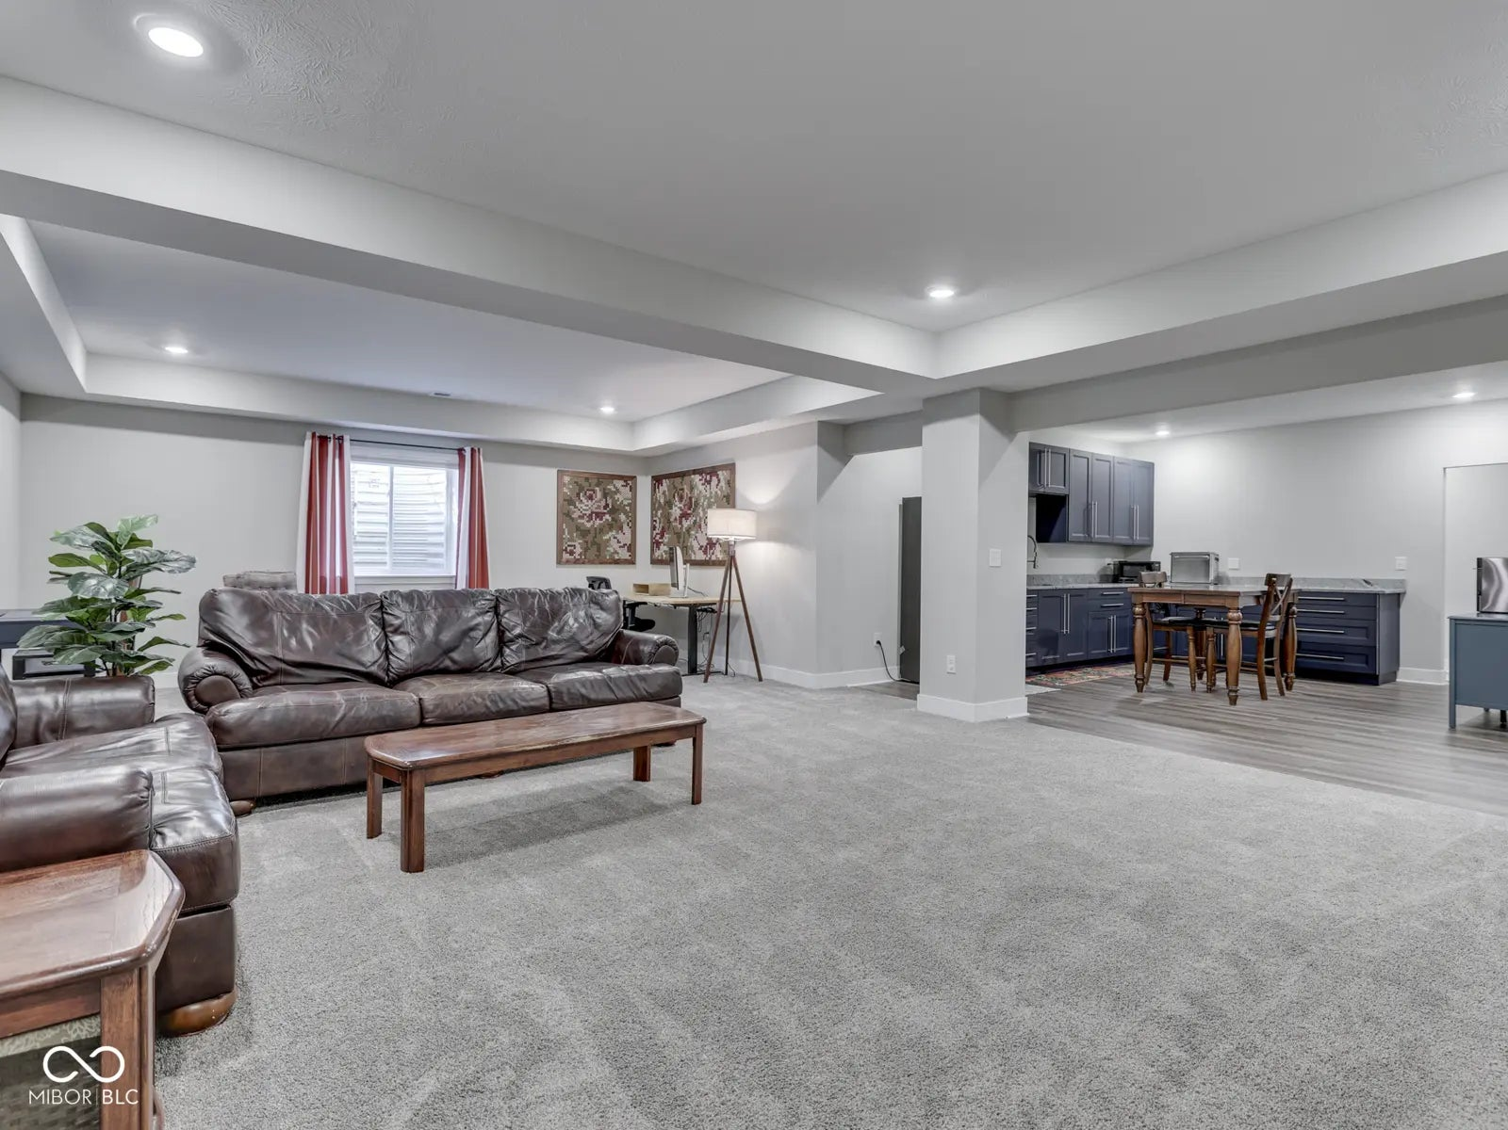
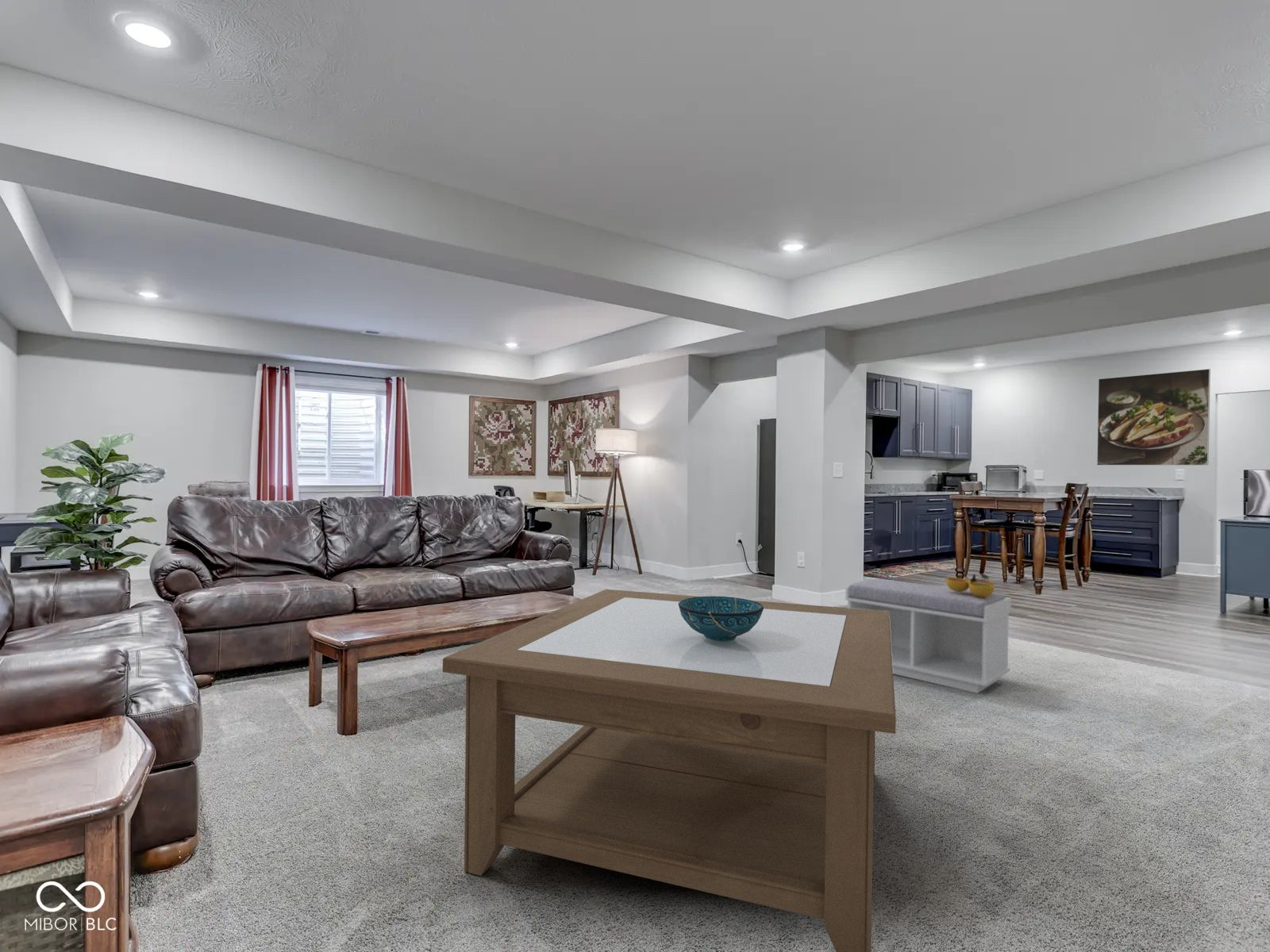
+ bench [845,578,1012,694]
+ coffee table [442,589,897,952]
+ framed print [1096,368,1211,466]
+ decorative bowl [678,596,764,642]
+ decorative bowl [945,574,995,597]
